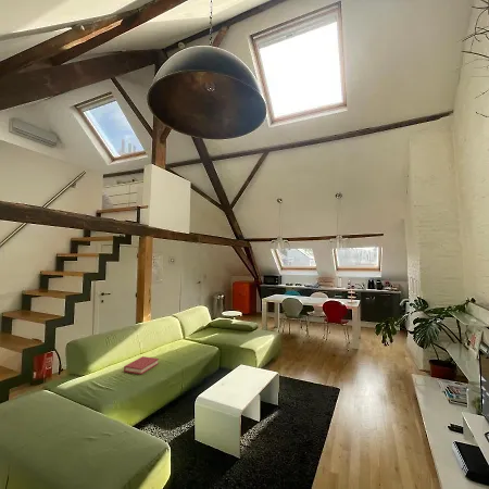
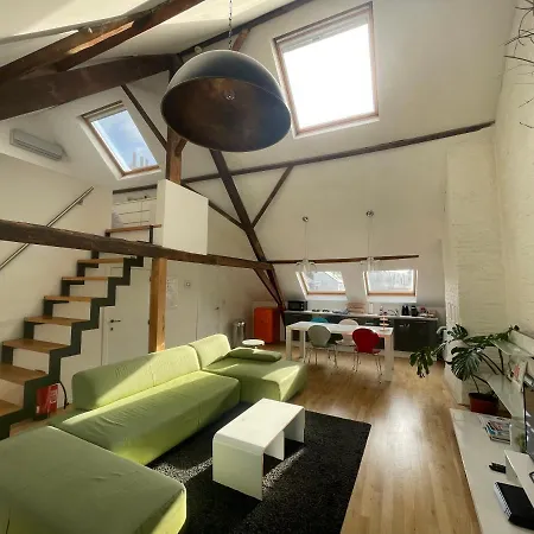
- hardback book [123,355,160,376]
